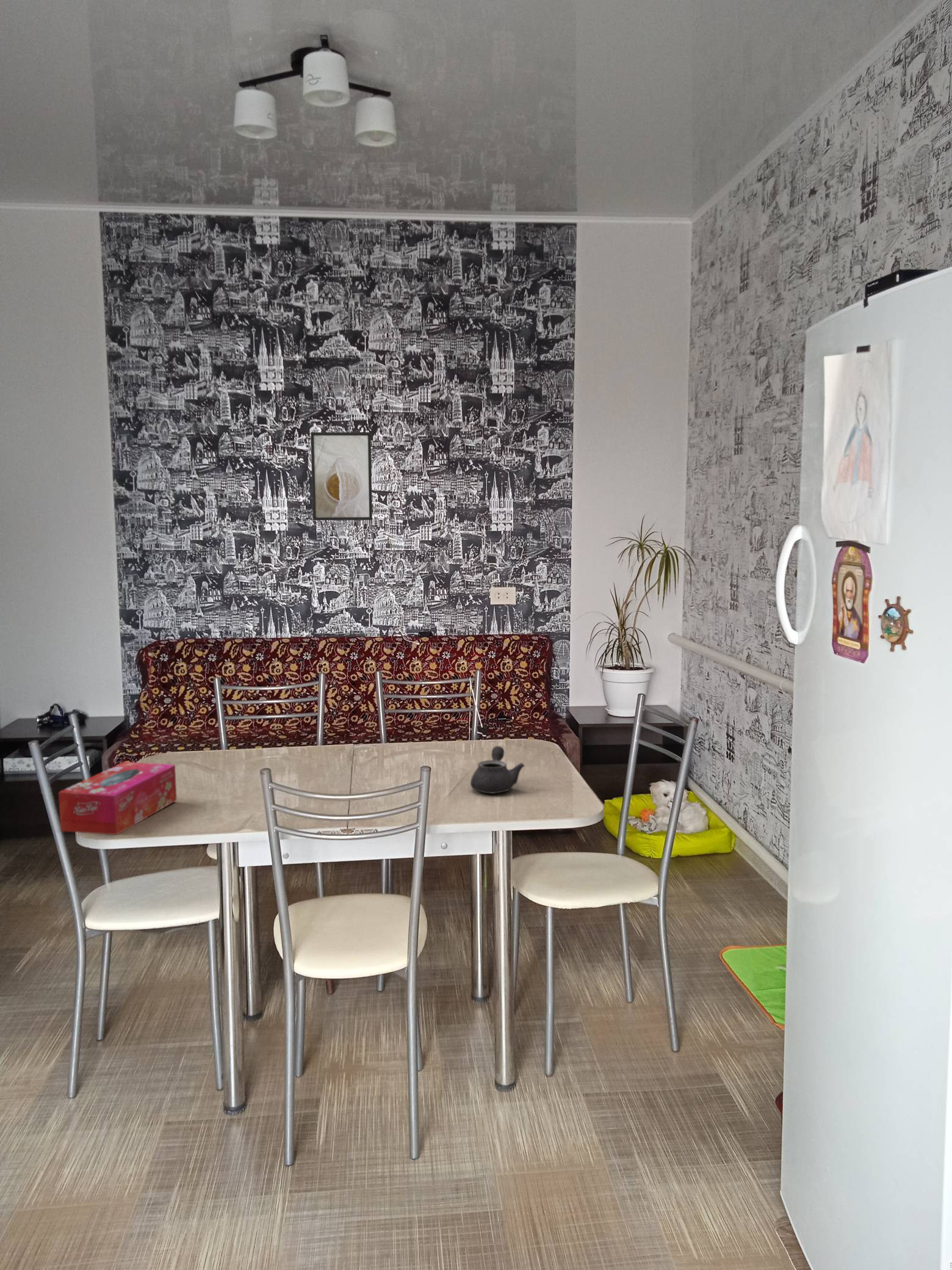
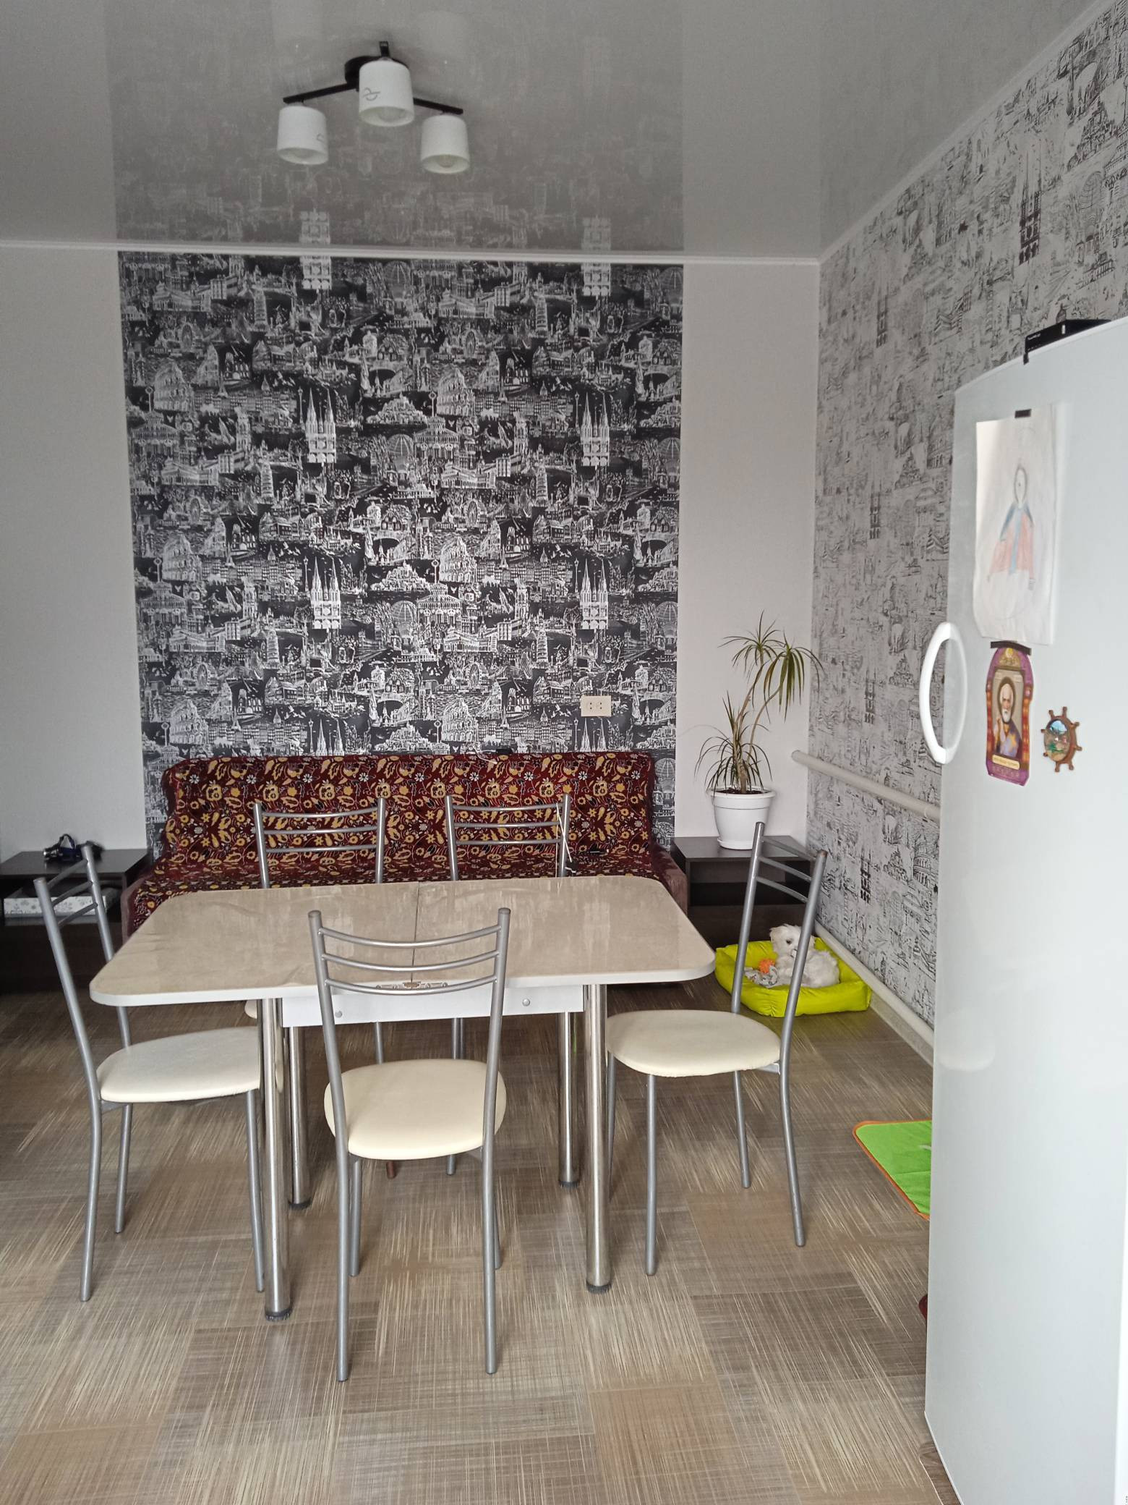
- teapot [470,746,525,794]
- tissue box [58,761,178,835]
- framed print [310,432,373,521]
